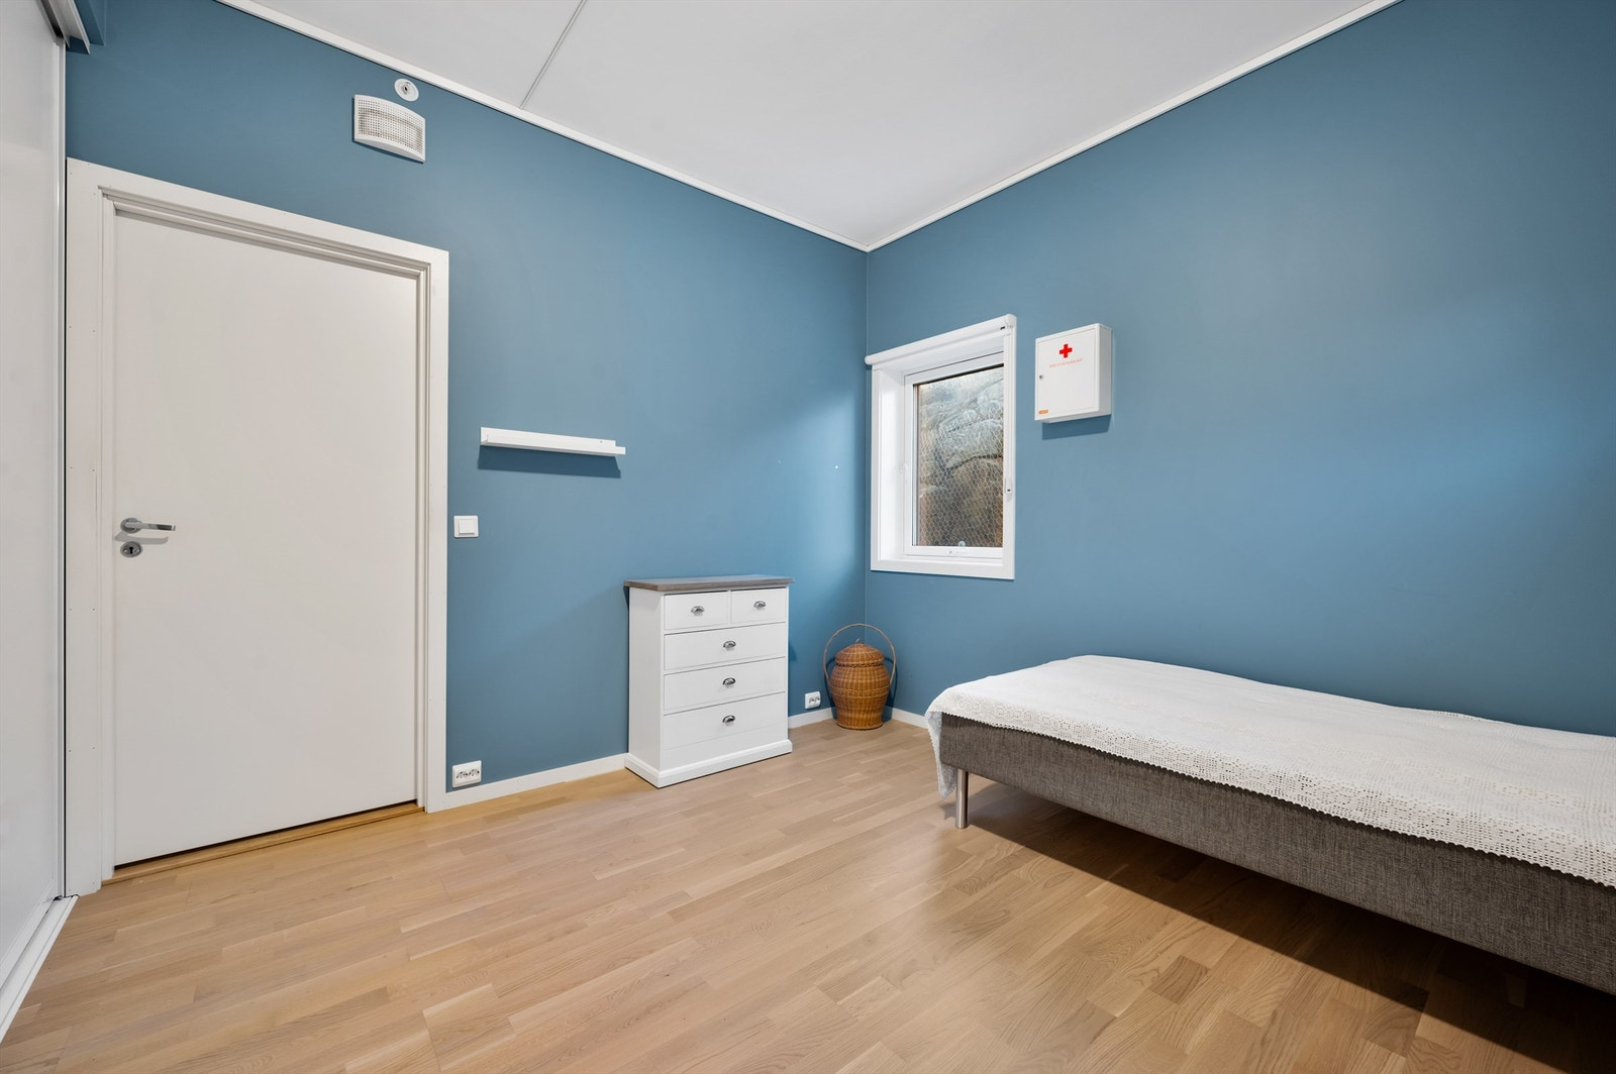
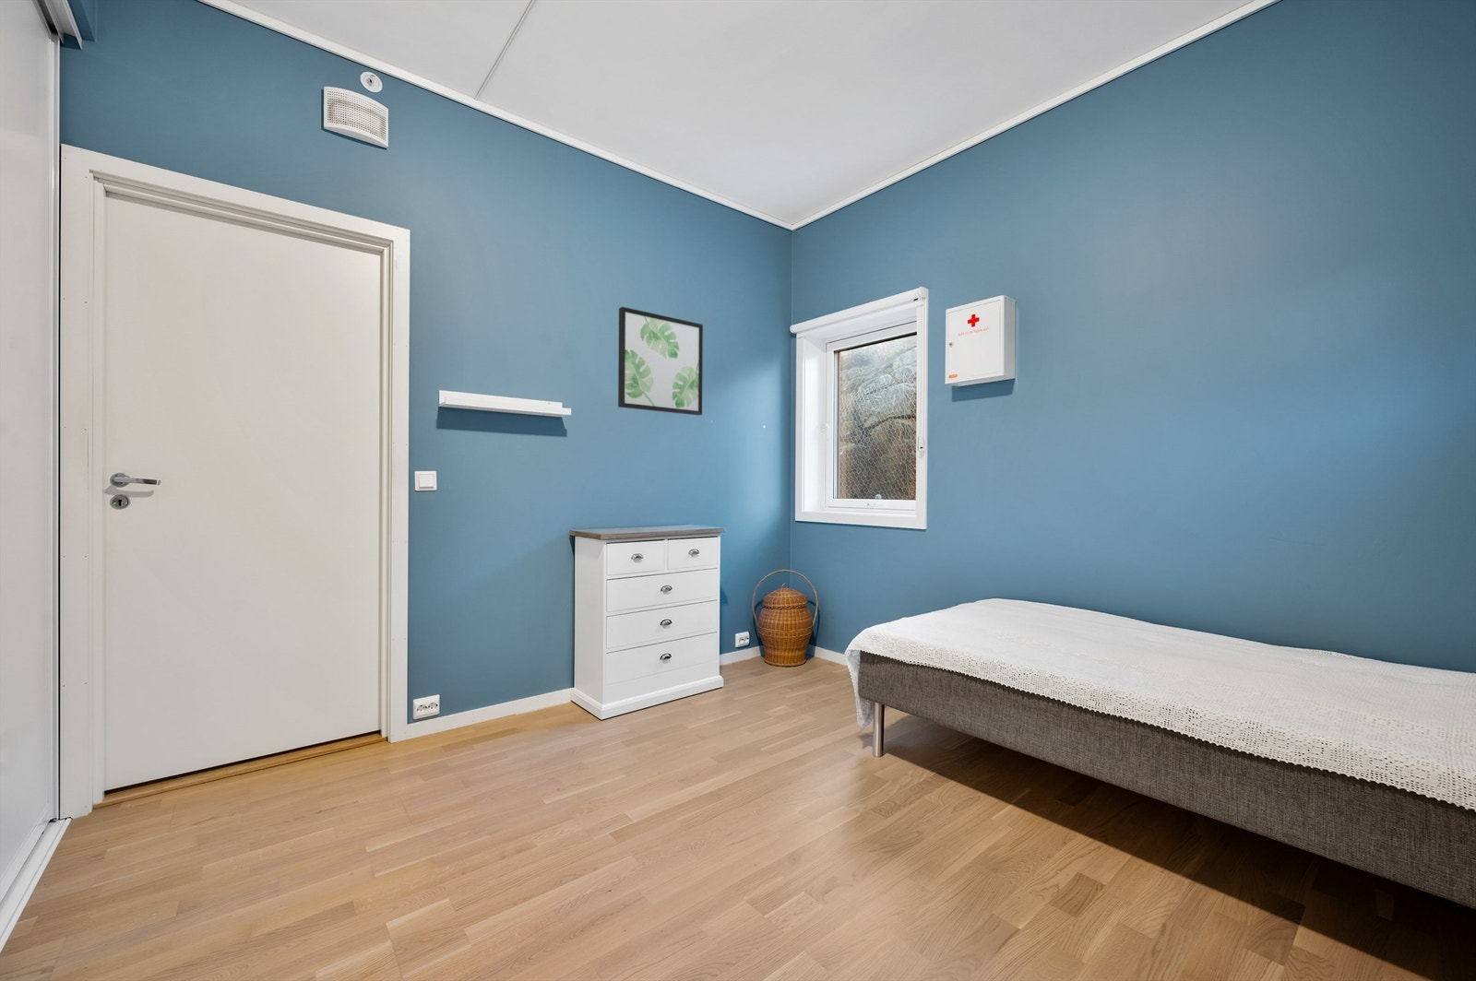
+ wall art [618,307,704,416]
